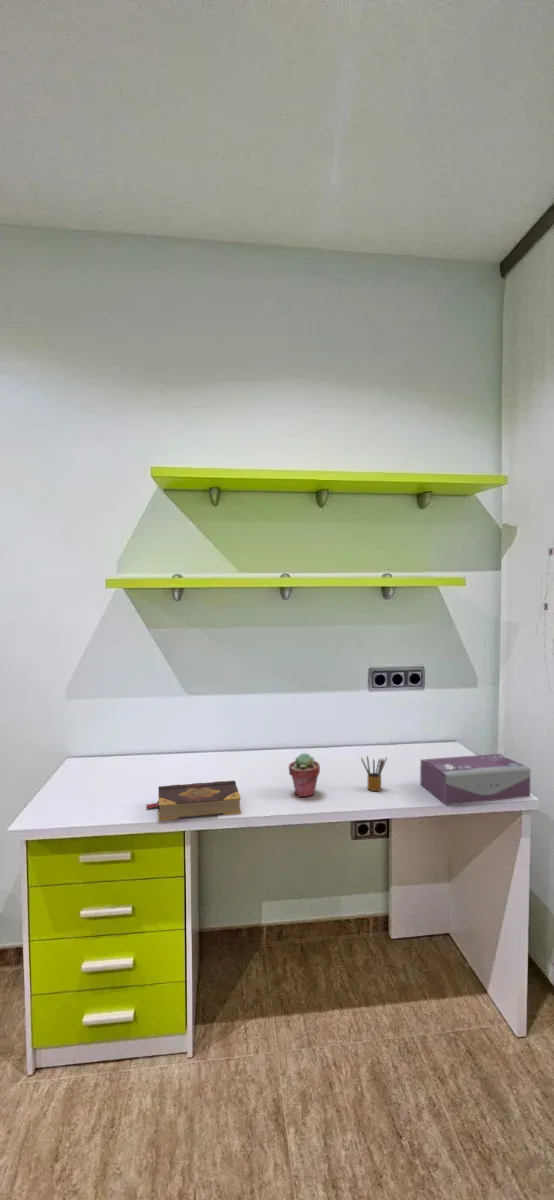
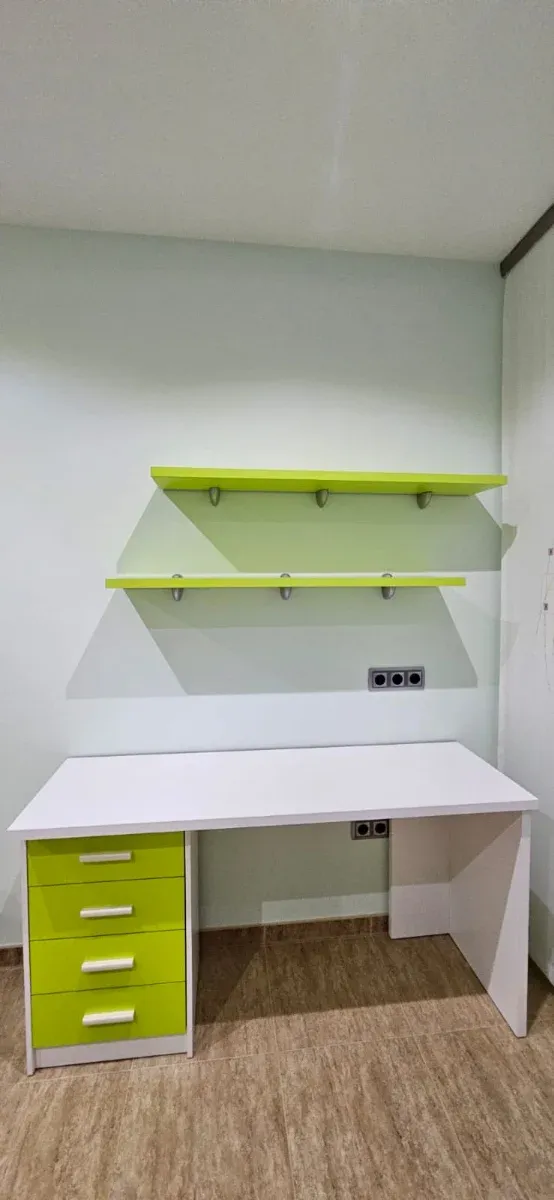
- potted succulent [288,752,321,798]
- tissue box [419,753,532,806]
- book [145,780,242,821]
- pencil box [360,755,388,792]
